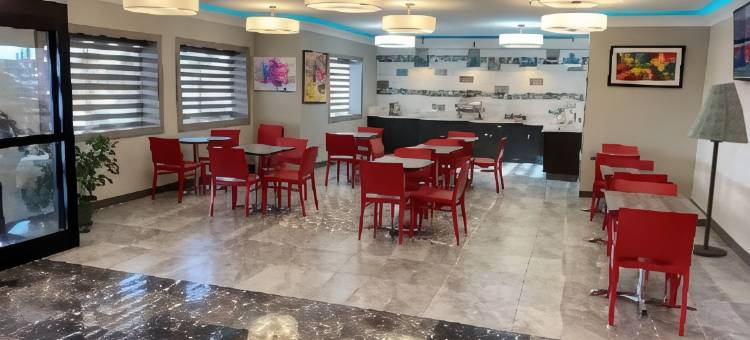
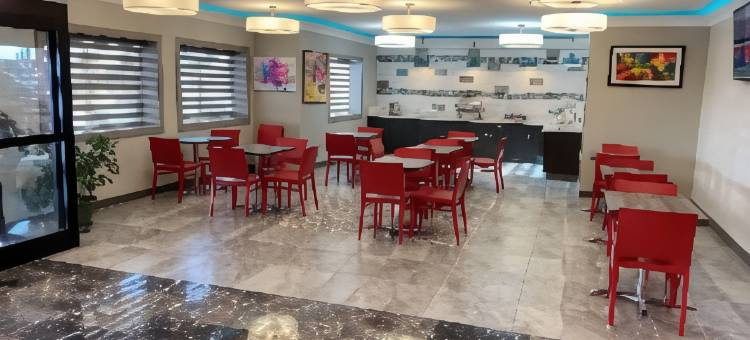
- floor lamp [686,81,749,258]
